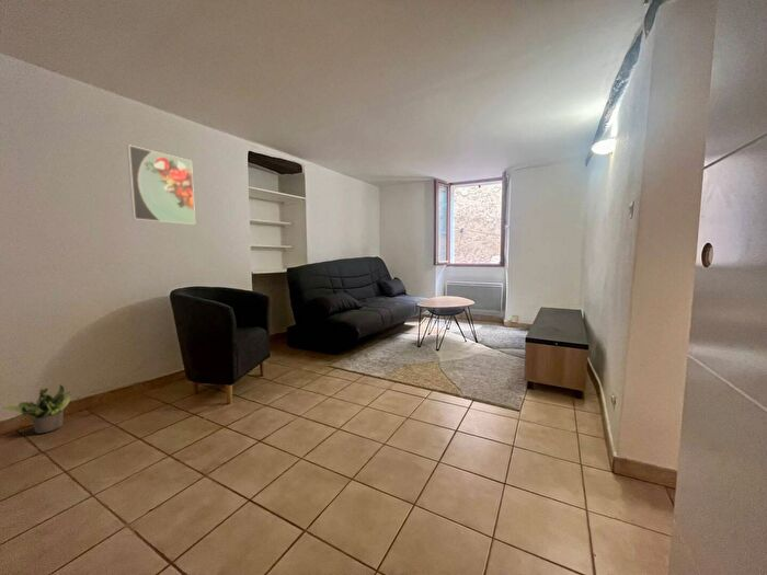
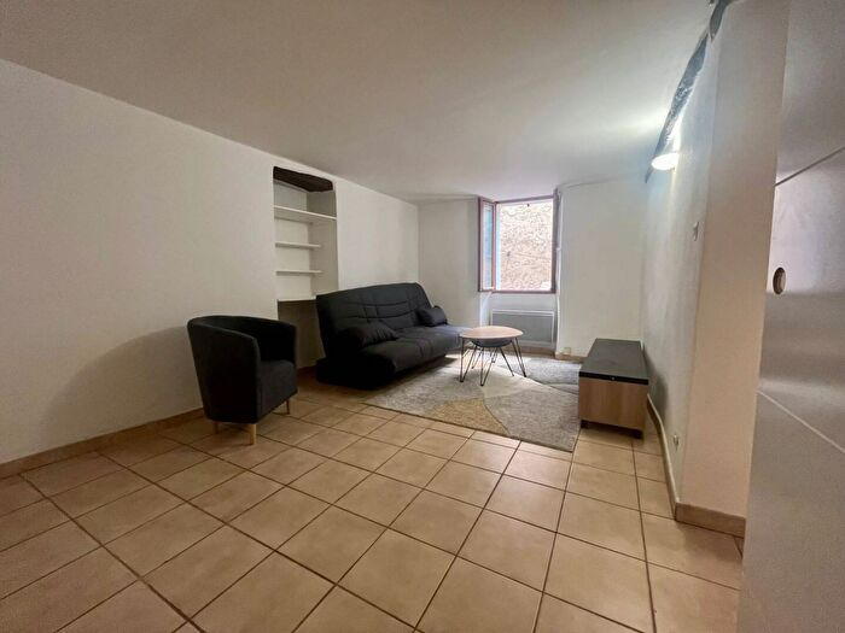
- potted plant [0,383,72,435]
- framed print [126,143,196,226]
